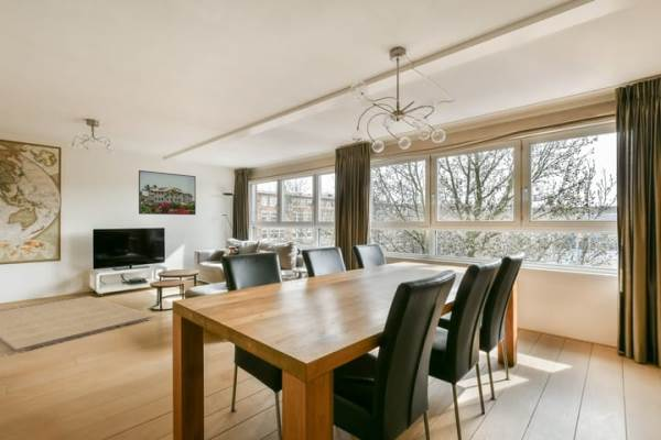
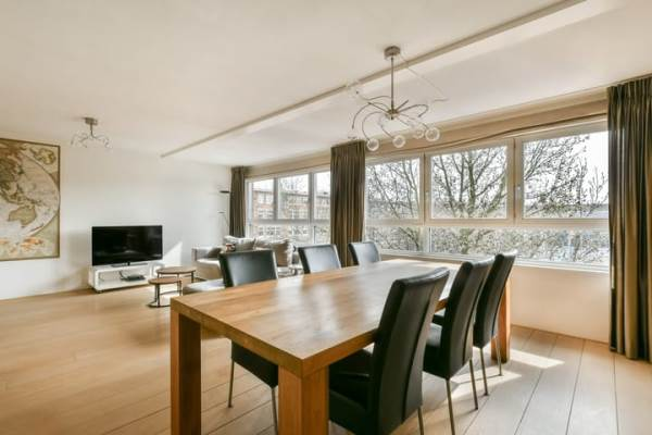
- rug [0,294,158,353]
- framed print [138,169,197,216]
